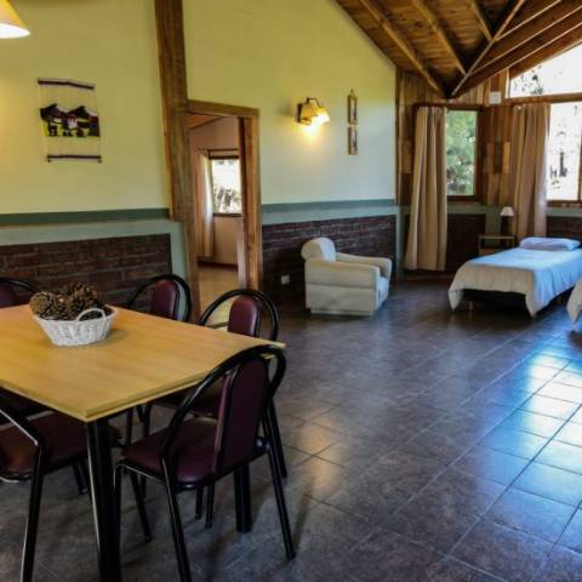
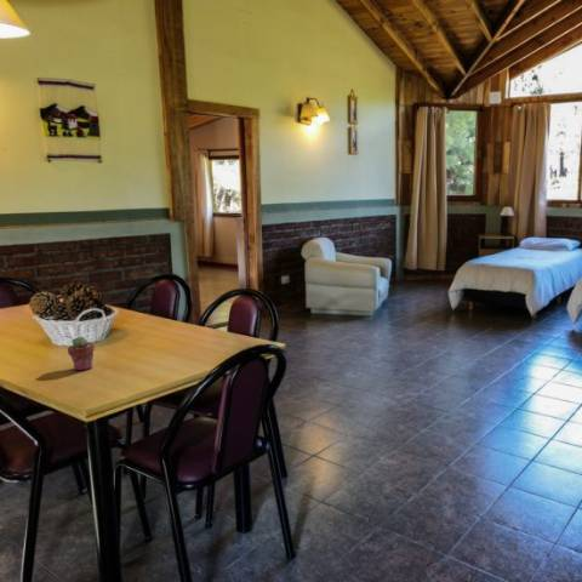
+ potted succulent [67,335,96,372]
